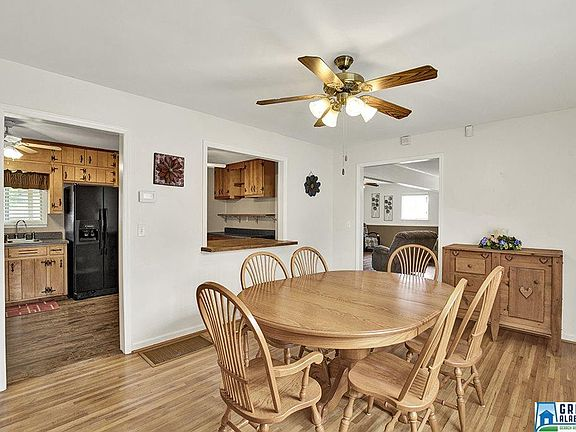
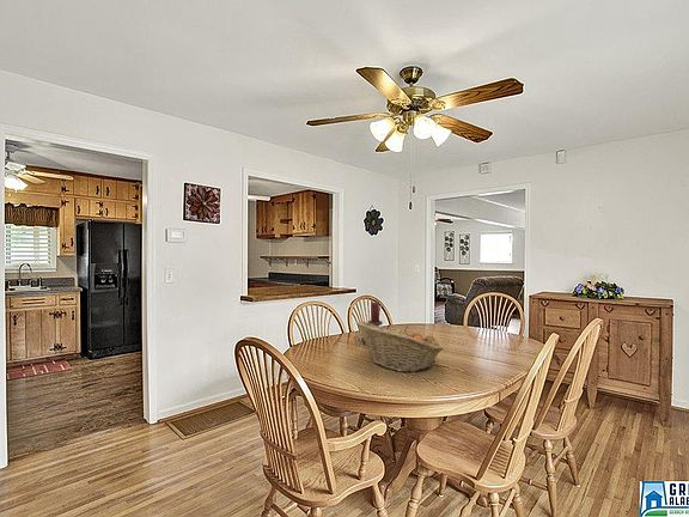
+ fruit basket [355,320,445,373]
+ candle holder [354,302,384,345]
